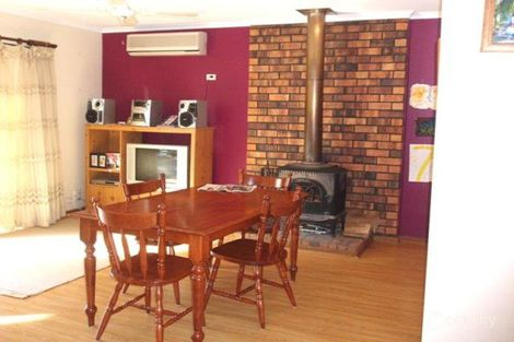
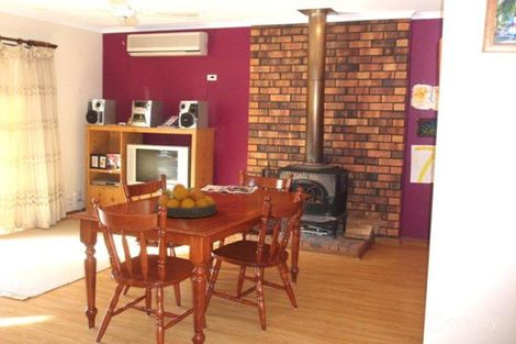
+ fruit bowl [154,182,217,219]
